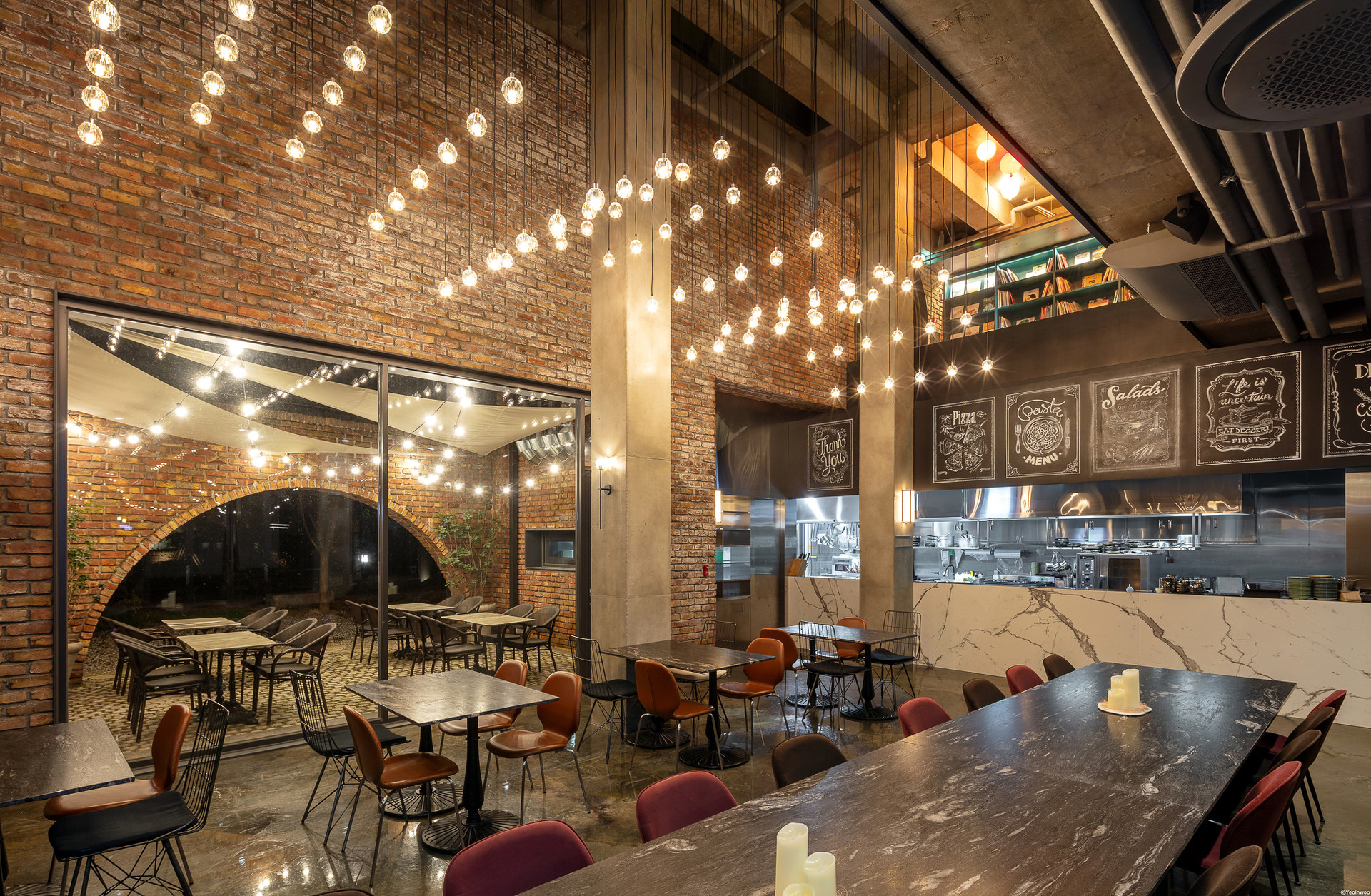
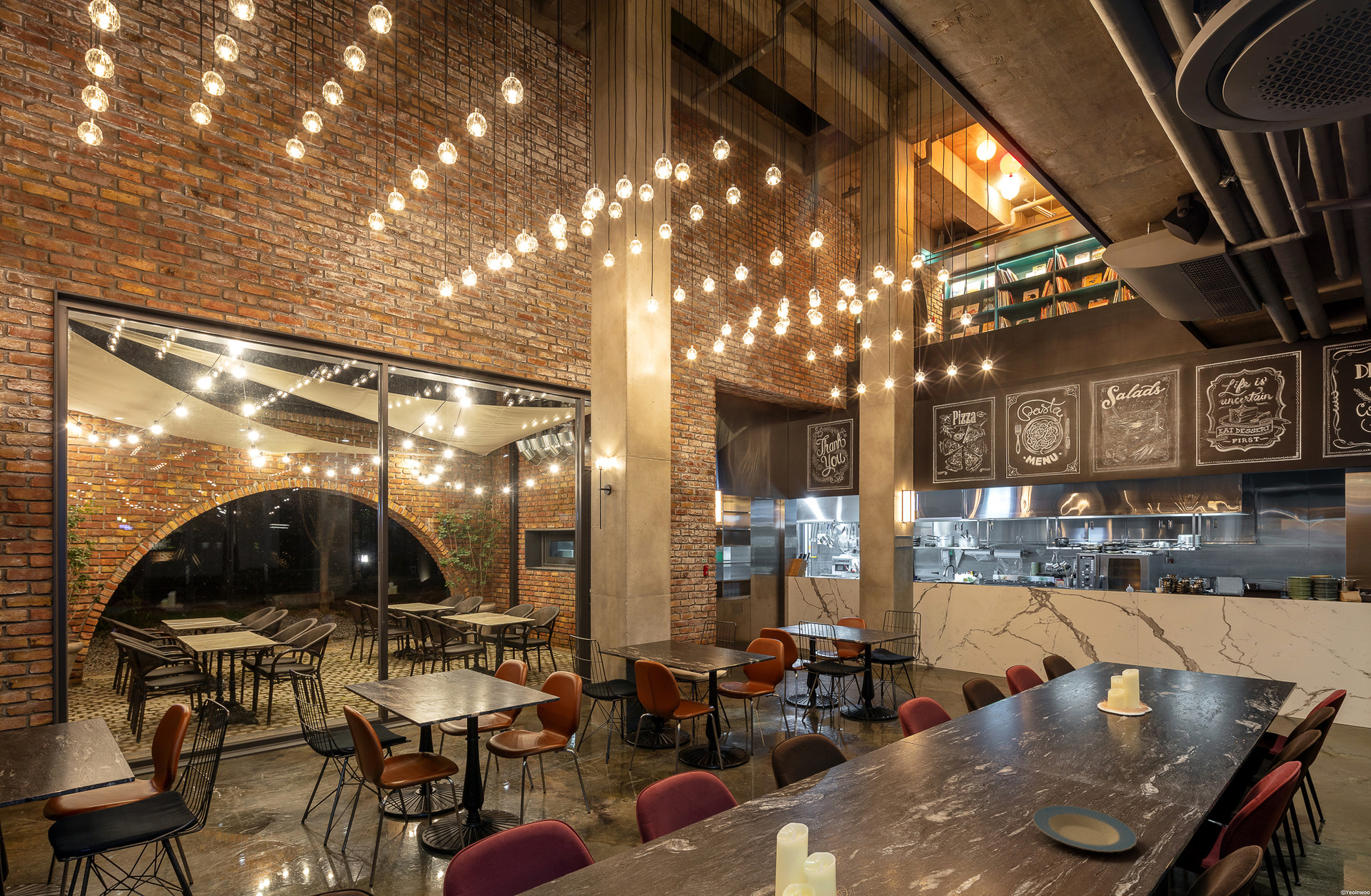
+ plate [1032,805,1138,852]
